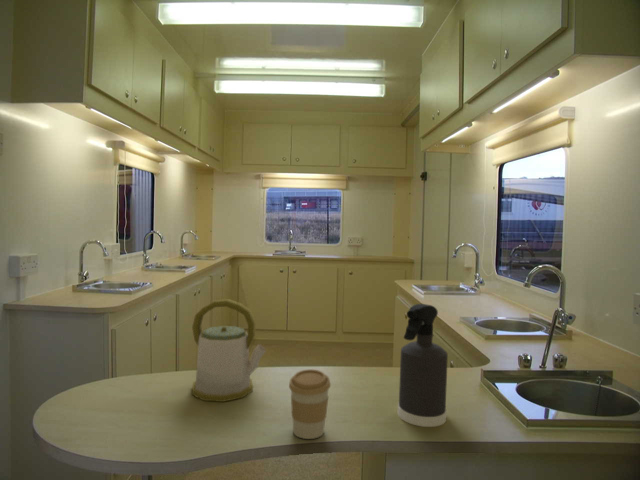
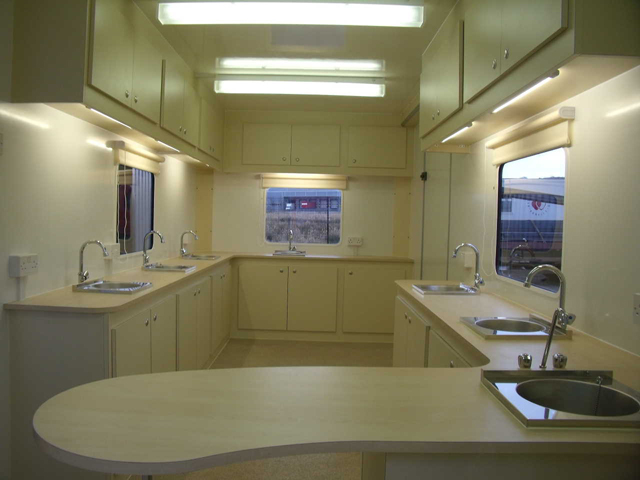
- kettle [191,298,267,403]
- coffee cup [288,368,332,440]
- spray bottle [397,303,449,428]
